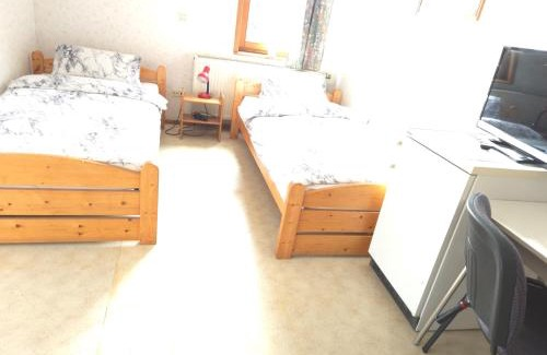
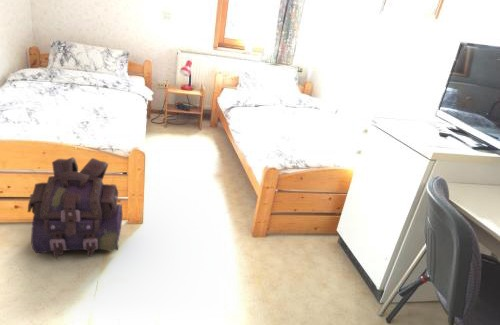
+ backpack [27,156,123,260]
